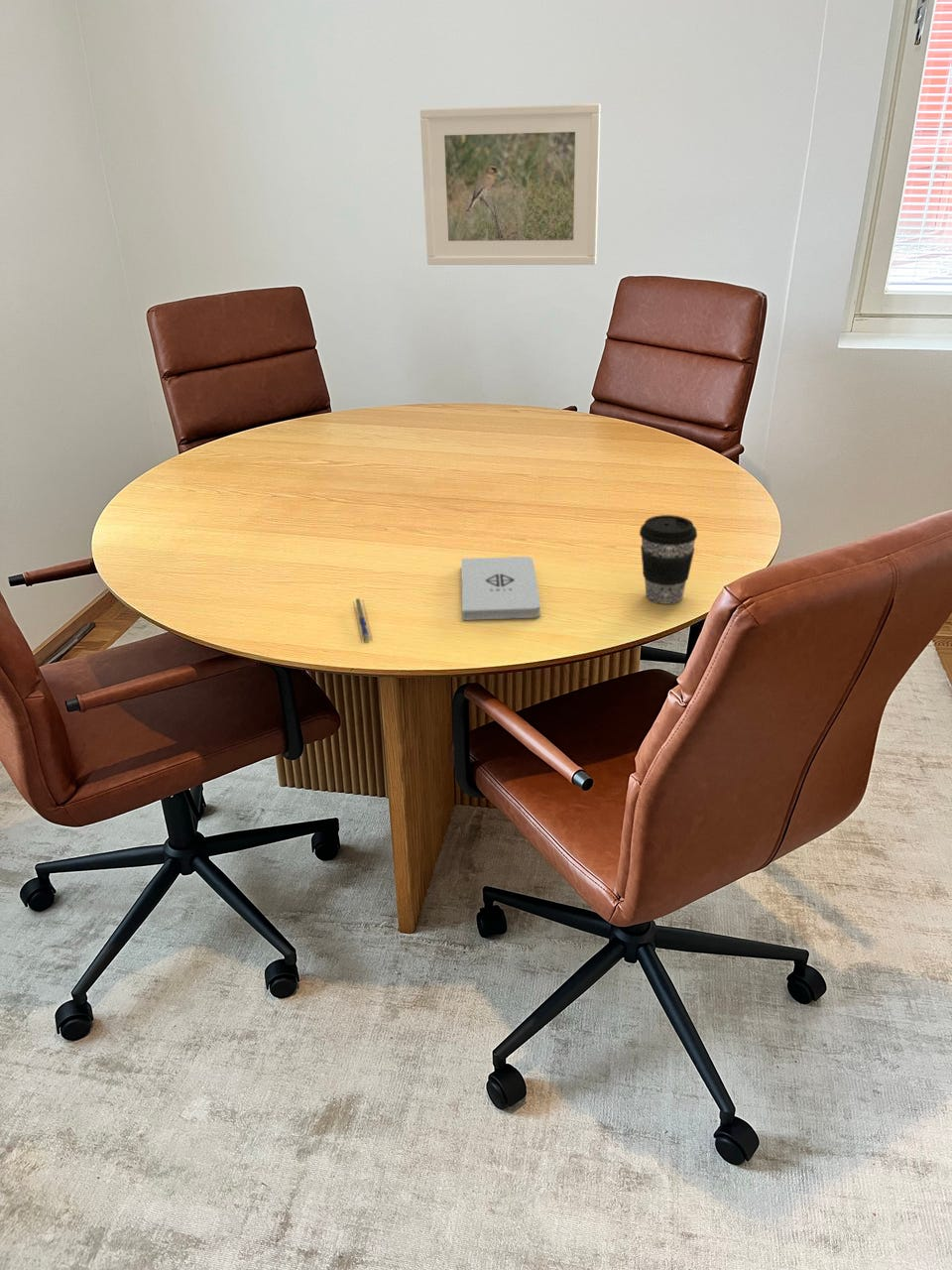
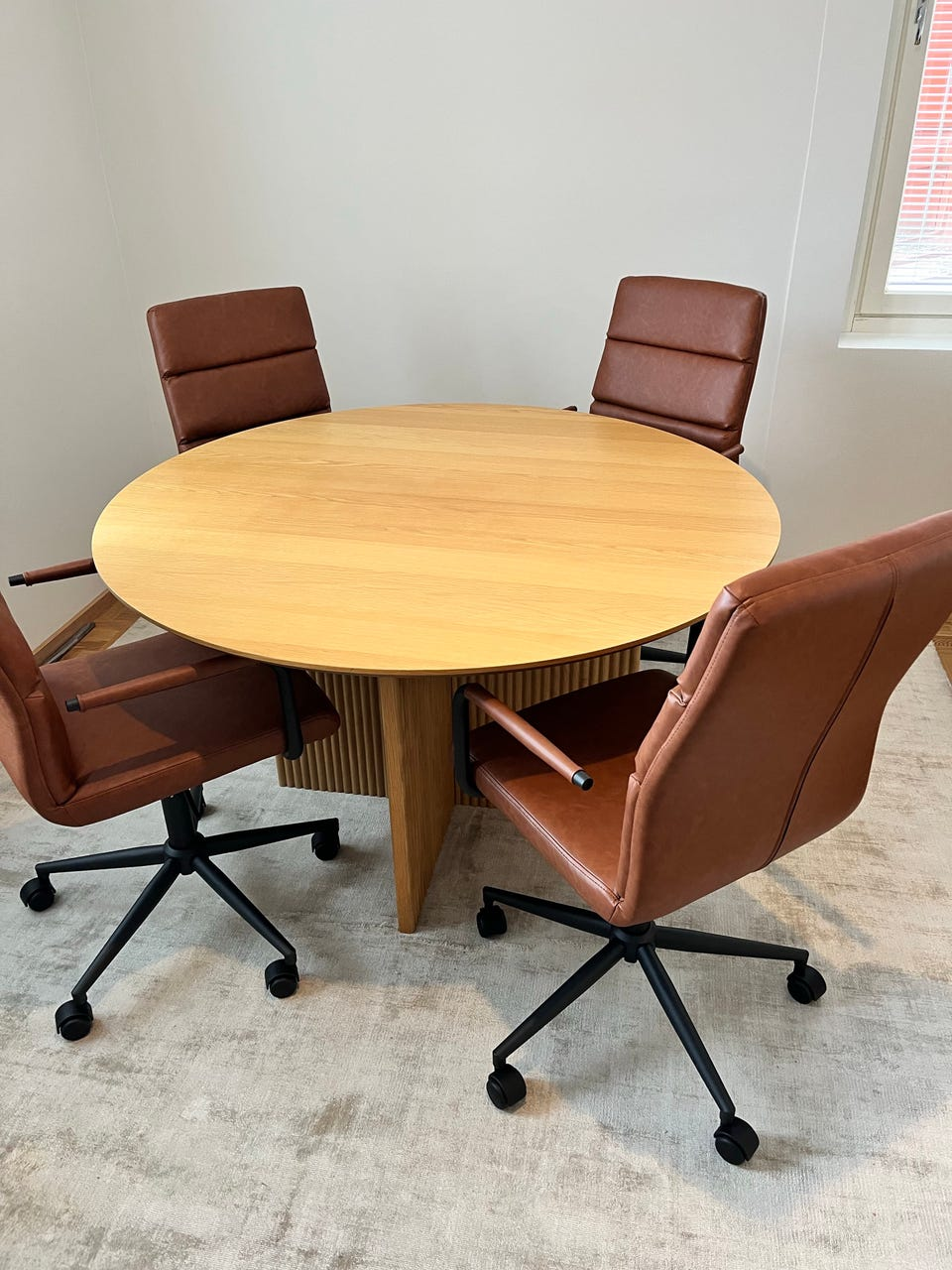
- coffee cup [639,514,698,605]
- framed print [419,102,602,266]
- pen [352,597,373,643]
- notepad [460,556,541,621]
